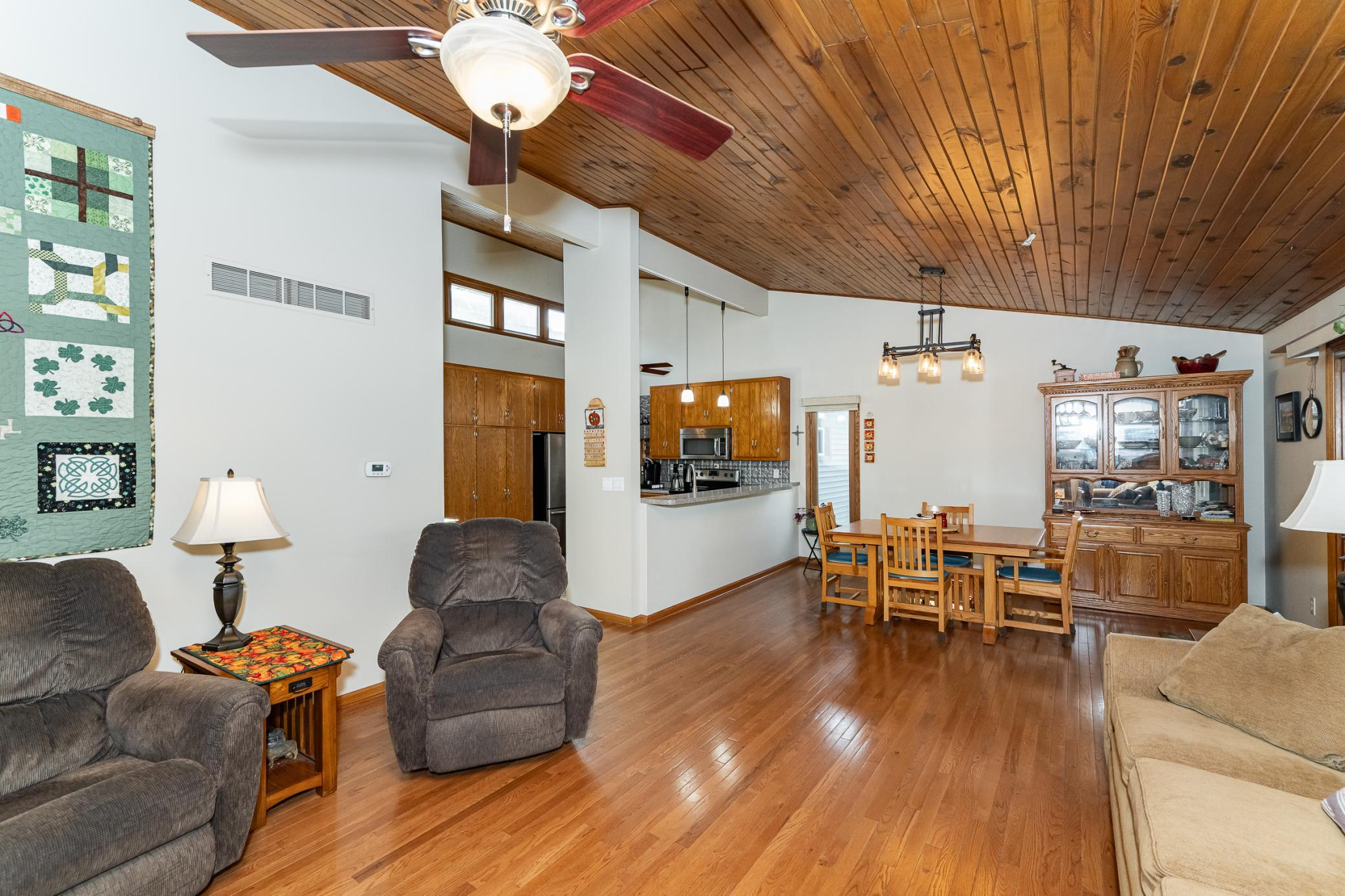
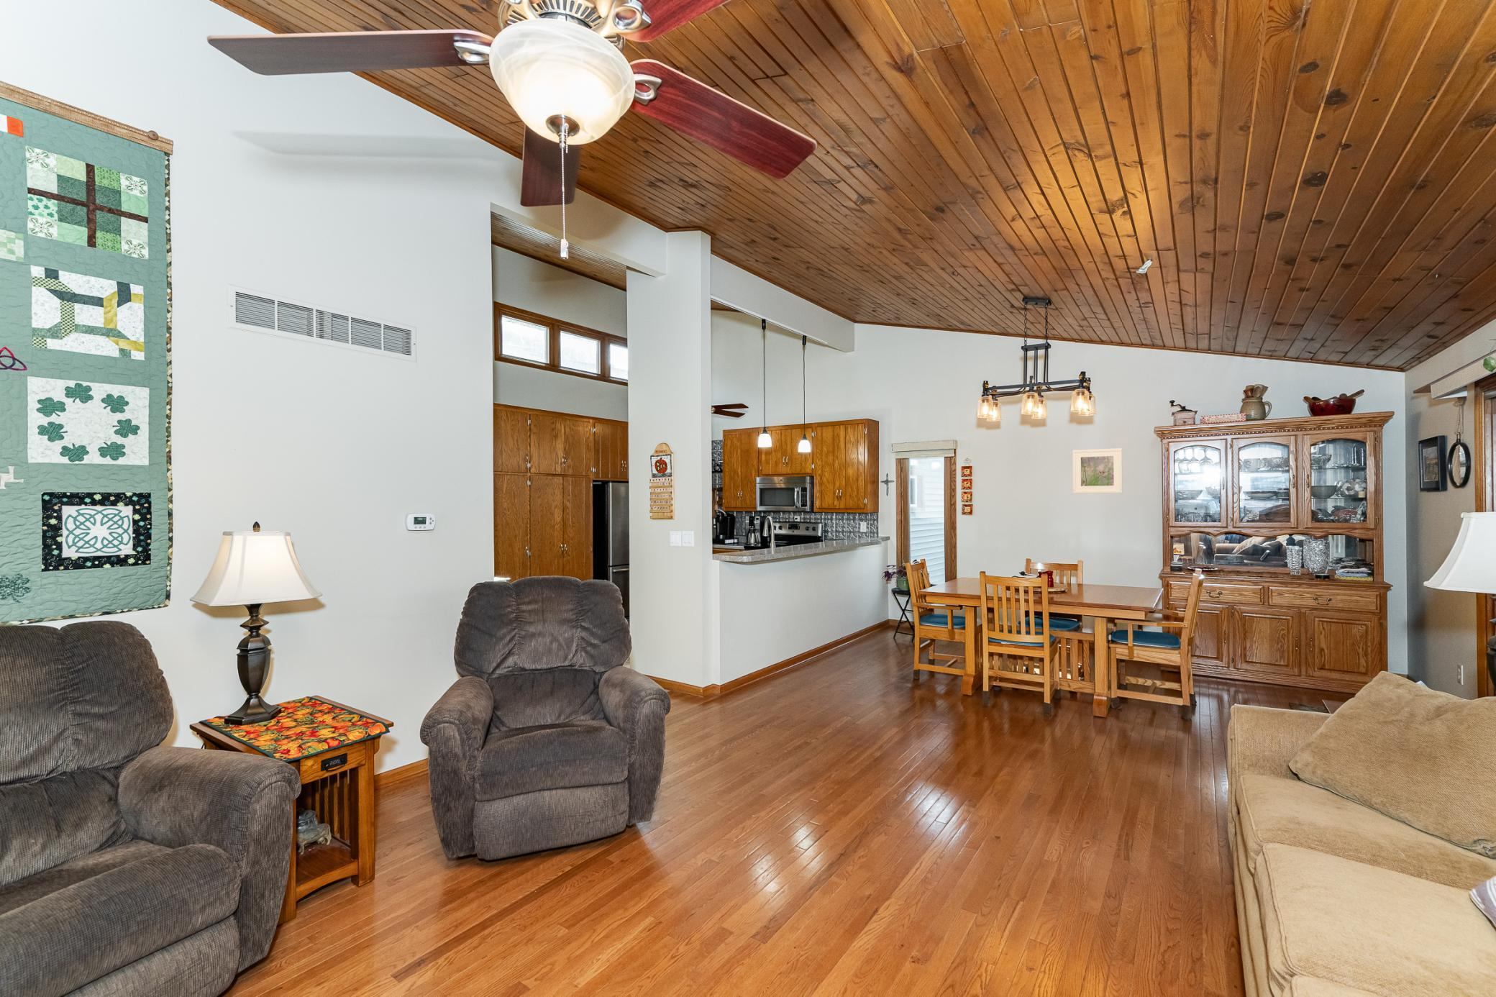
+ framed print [1072,447,1122,494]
